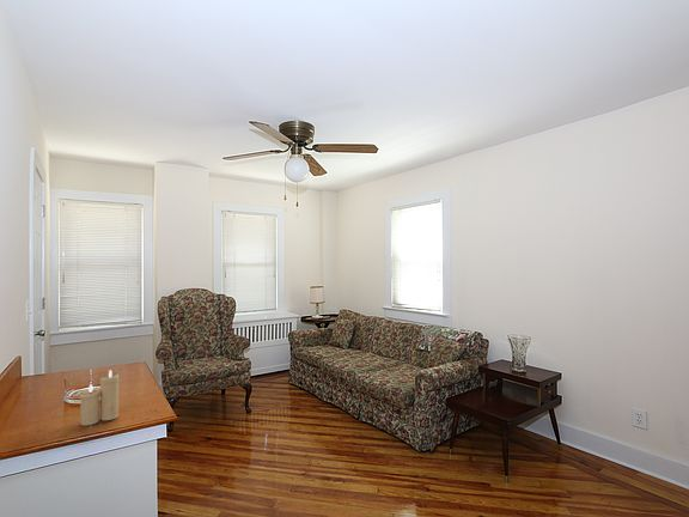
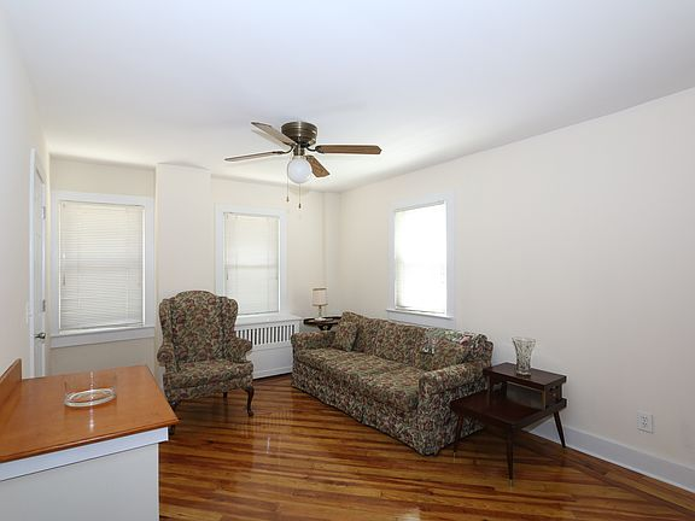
- candle [79,369,120,426]
